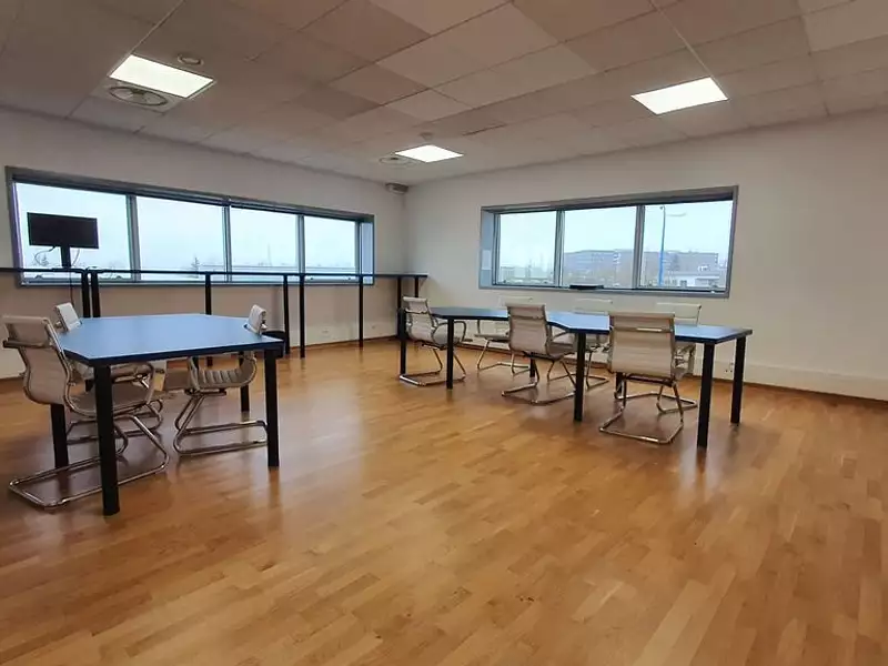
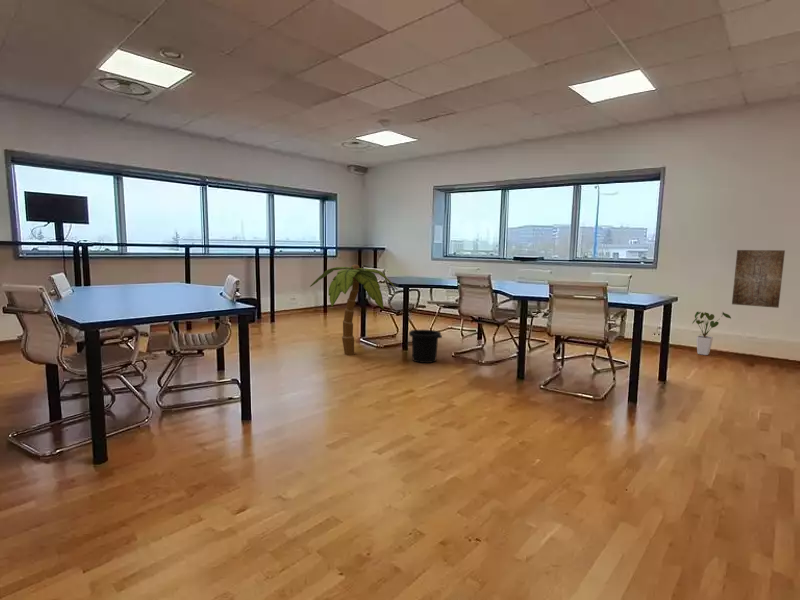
+ wall art [731,249,786,309]
+ house plant [691,311,732,356]
+ decorative plant [309,263,399,356]
+ trash can [408,329,443,364]
